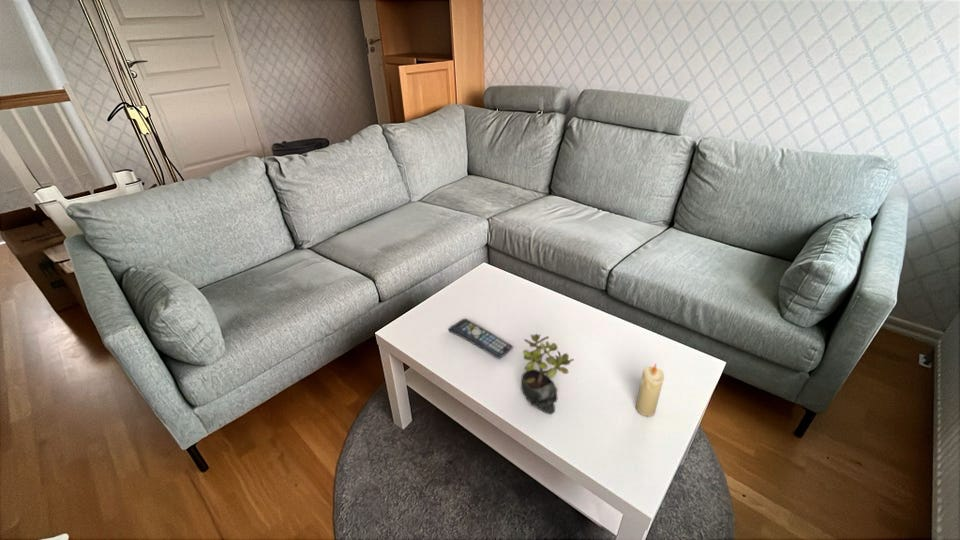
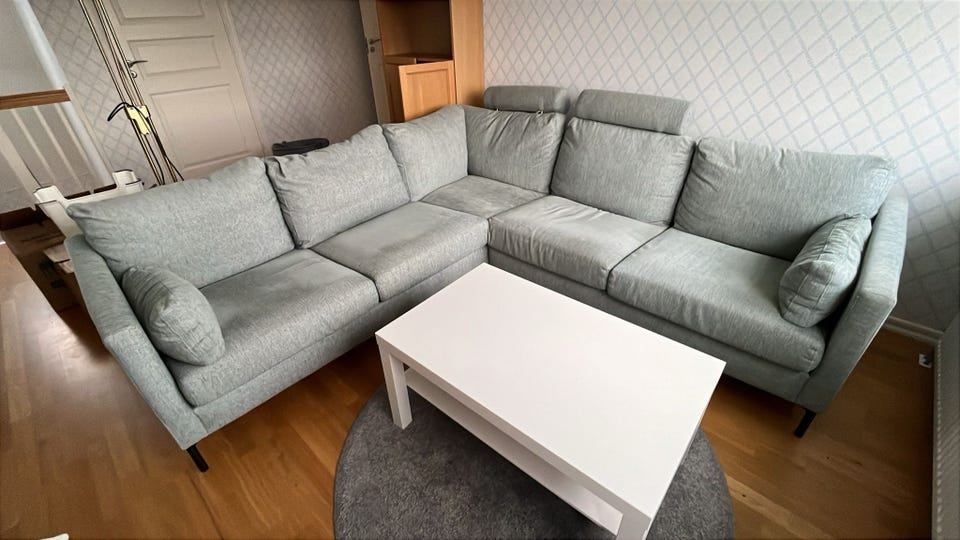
- succulent plant [520,333,575,415]
- candle [635,363,665,417]
- remote control [448,318,514,360]
